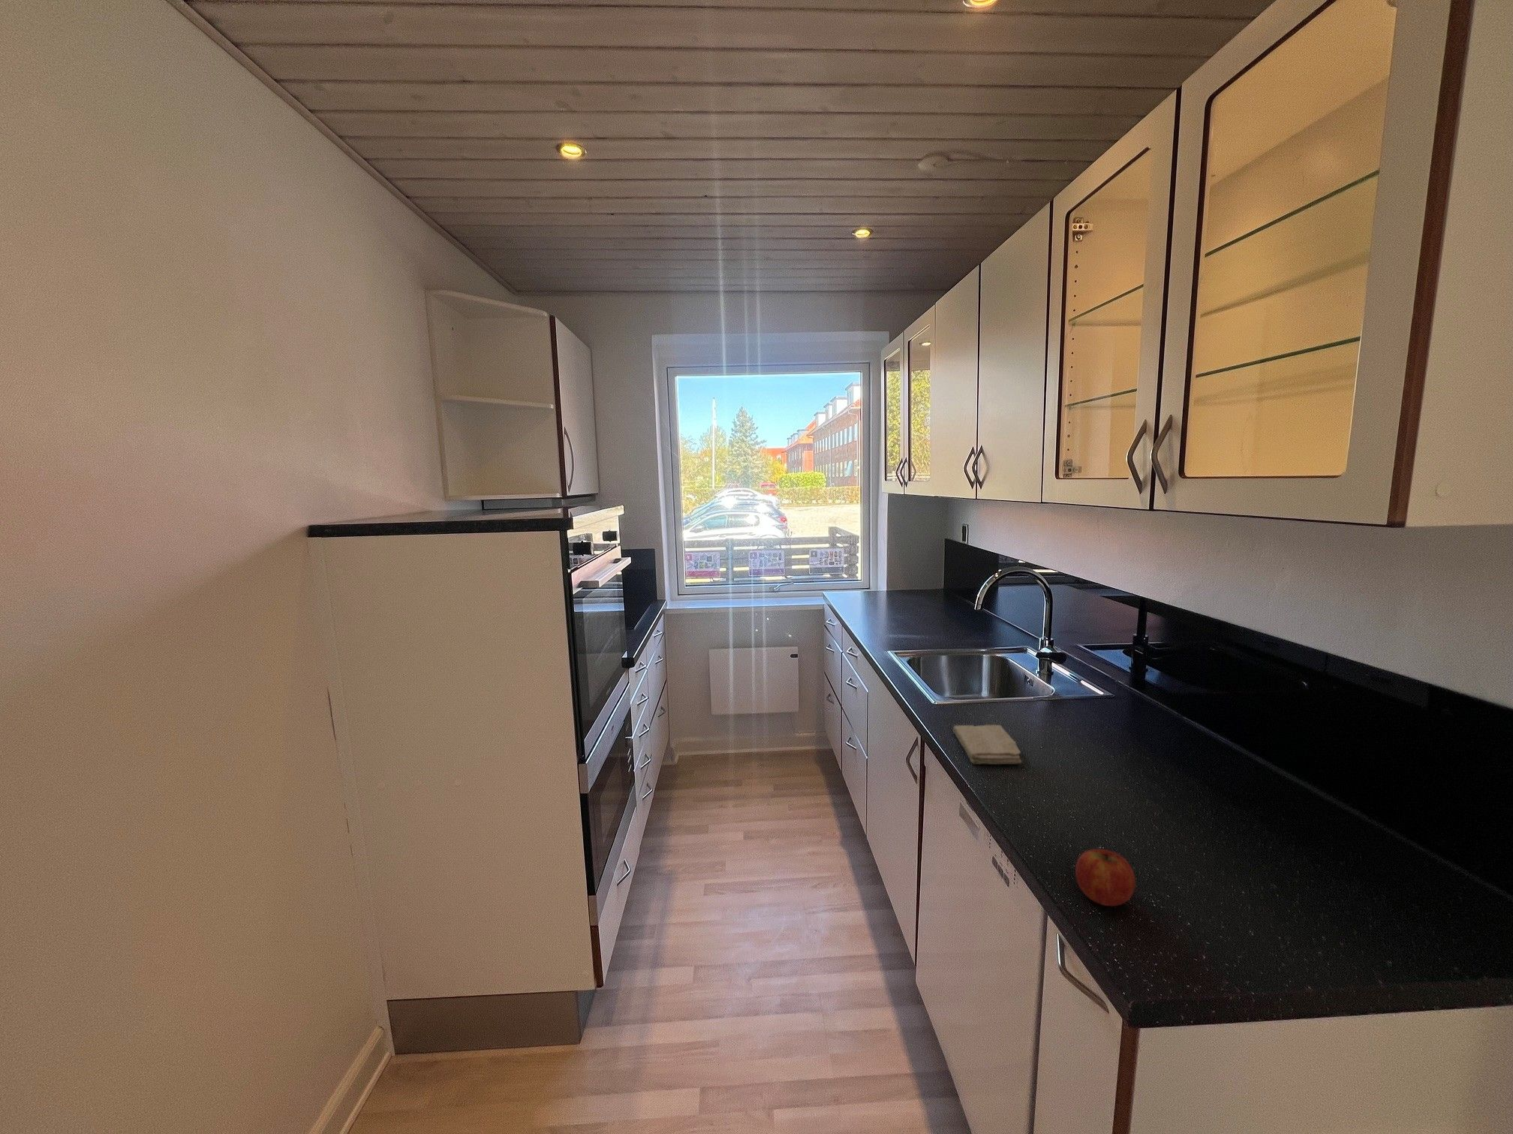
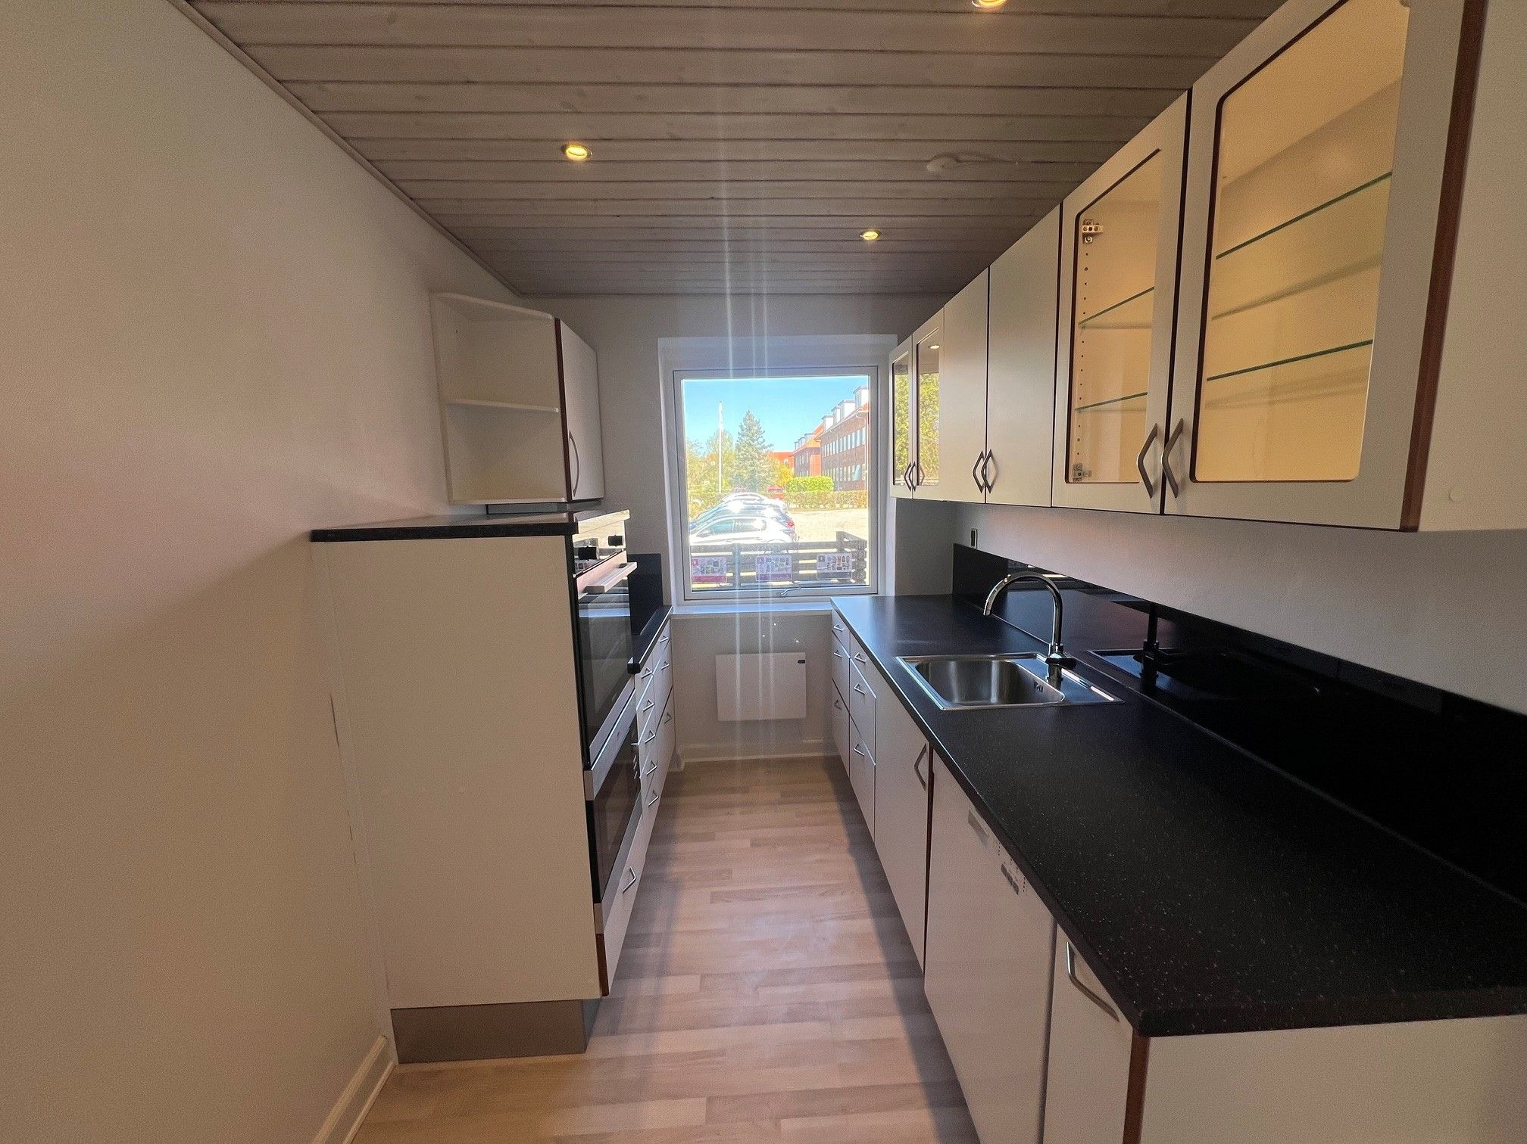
- fruit [1075,848,1137,906]
- washcloth [952,724,1023,765]
